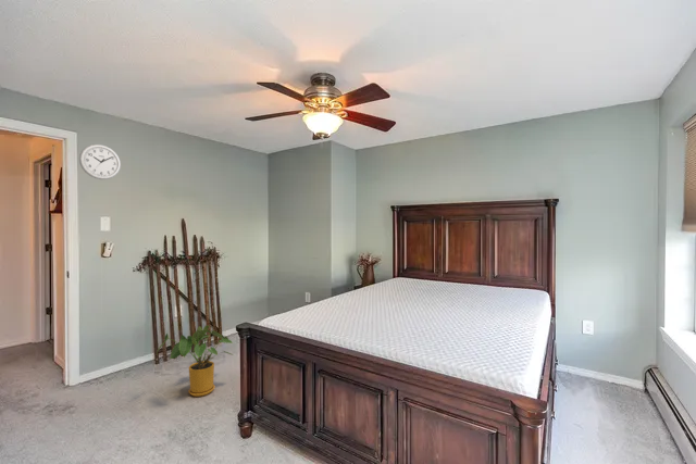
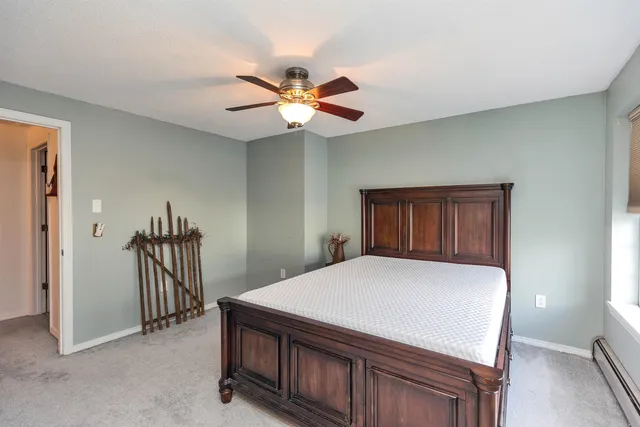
- wall clock [78,143,122,180]
- house plant [156,325,234,398]
